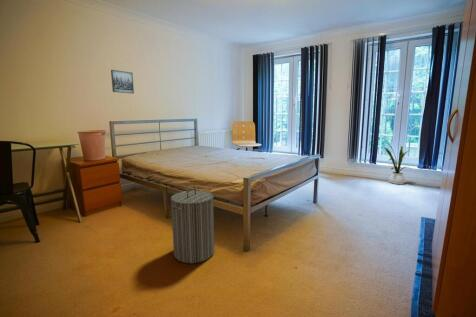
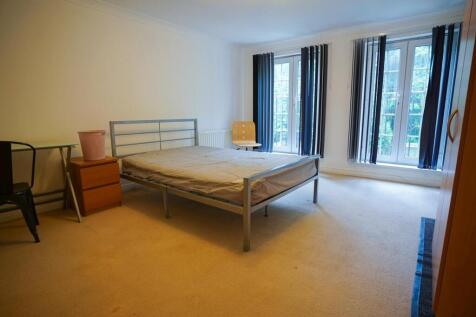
- house plant [383,141,410,185]
- wall art [110,69,135,94]
- laundry hamper [170,186,215,264]
